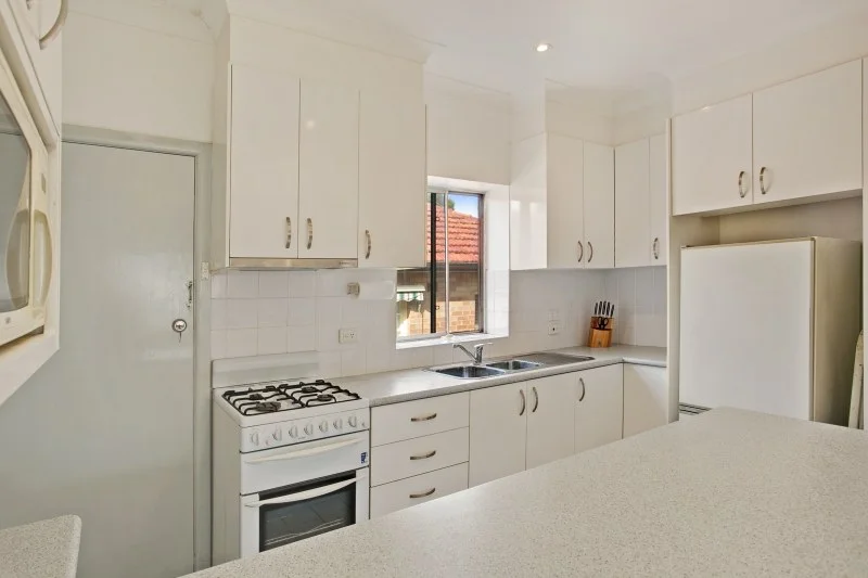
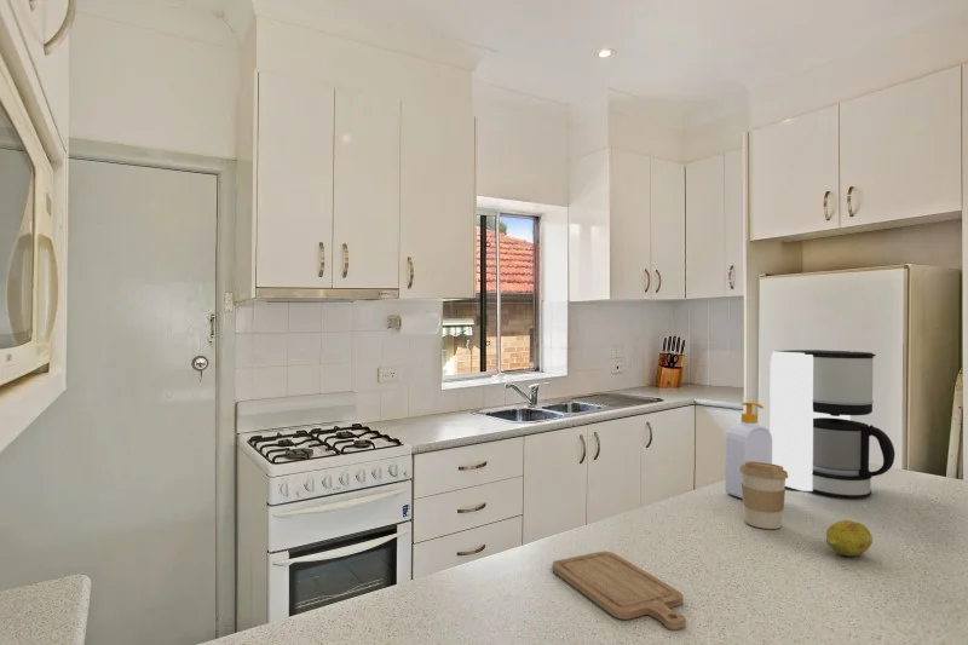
+ soap bottle [724,401,772,500]
+ coffee maker [768,349,897,500]
+ chopping board [552,551,687,630]
+ coffee cup [739,461,788,530]
+ fruit [825,519,874,557]
